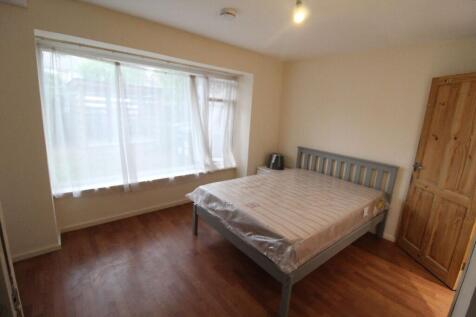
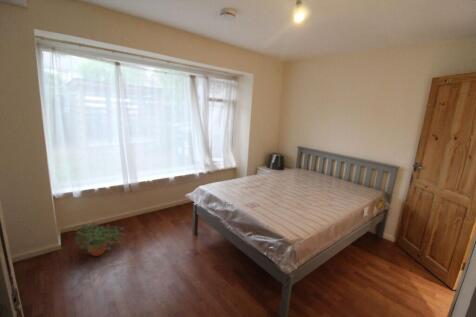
+ potted plant [71,221,127,257]
